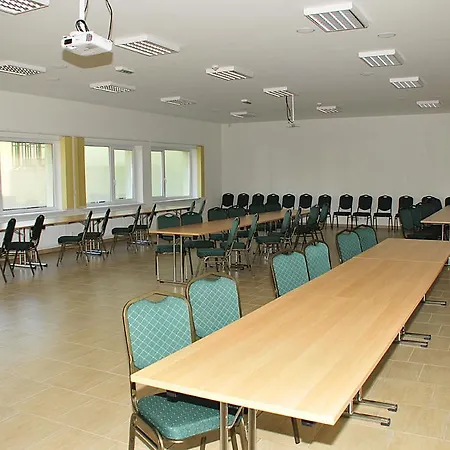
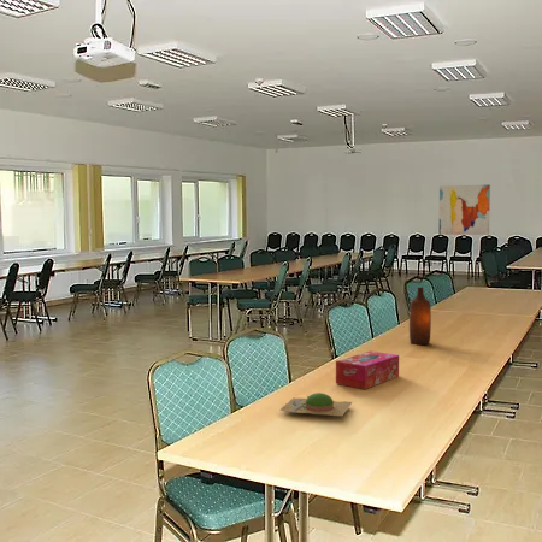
+ wall art [437,183,491,236]
+ bottle [408,287,432,346]
+ plant [279,391,353,417]
+ tissue box [335,349,400,390]
